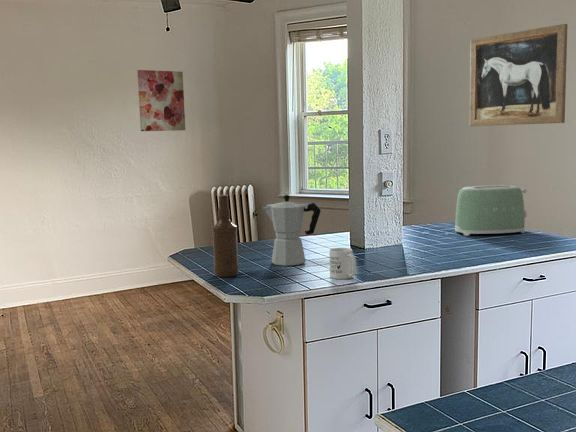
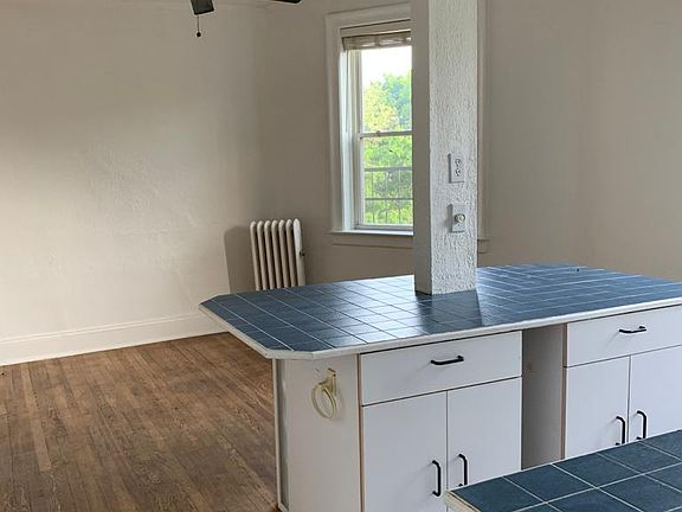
- bottle [211,194,240,278]
- mug [328,247,357,280]
- toaster [454,184,528,237]
- moka pot [261,194,321,267]
- wall art [469,23,568,127]
- wall art [136,69,186,132]
